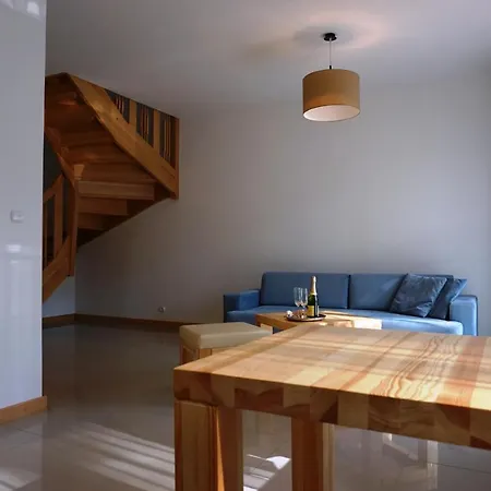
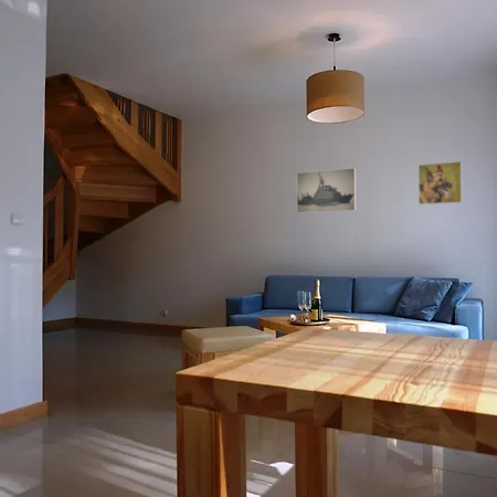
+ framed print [417,160,463,205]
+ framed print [296,167,357,214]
